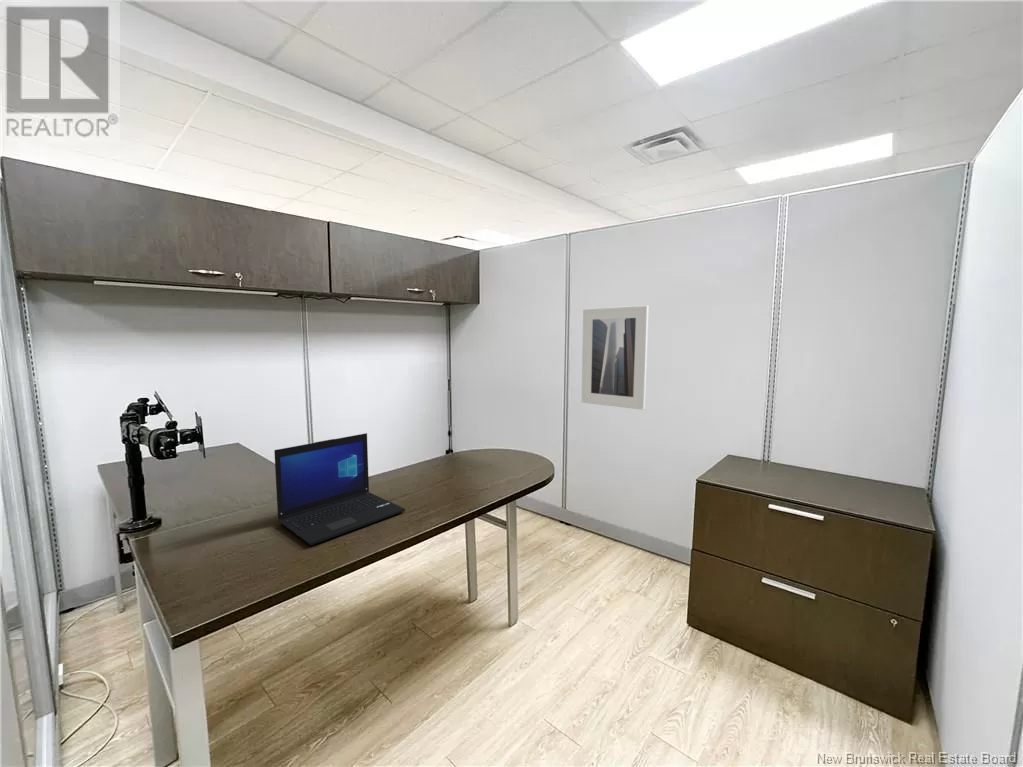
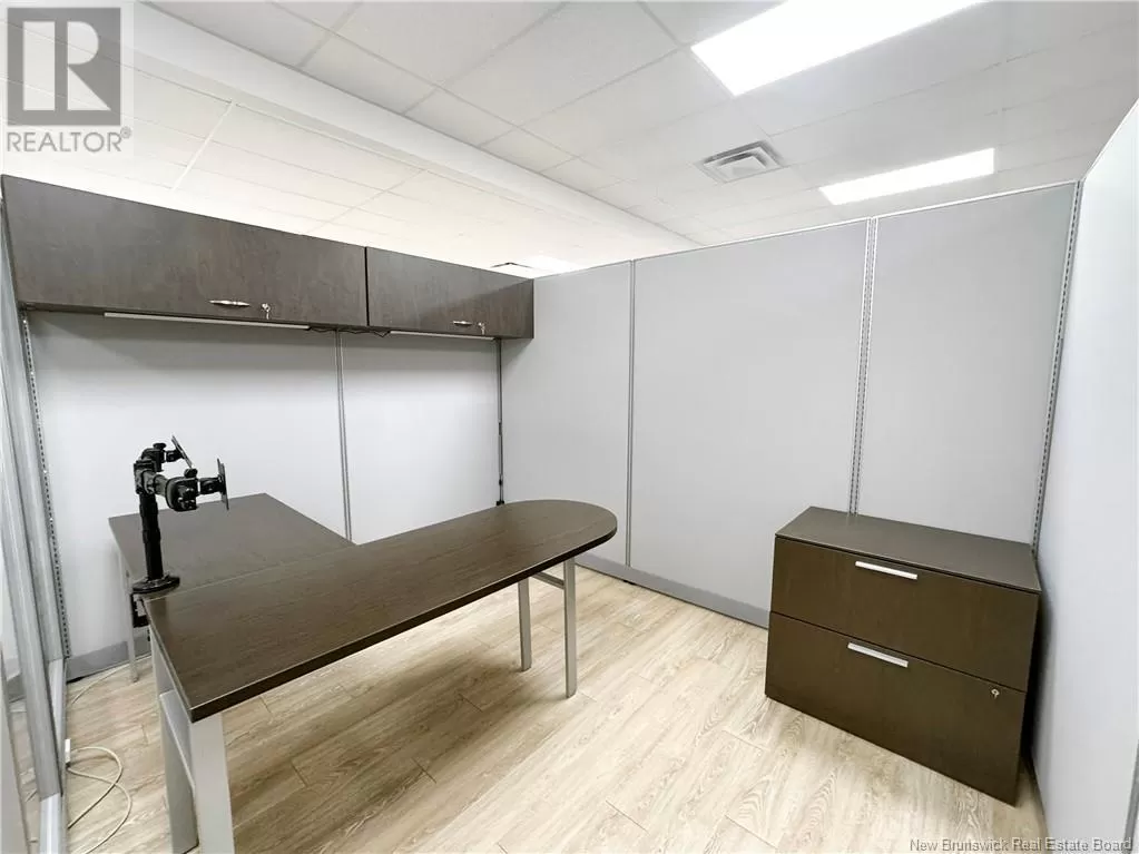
- laptop [273,432,406,546]
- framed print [580,304,649,411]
